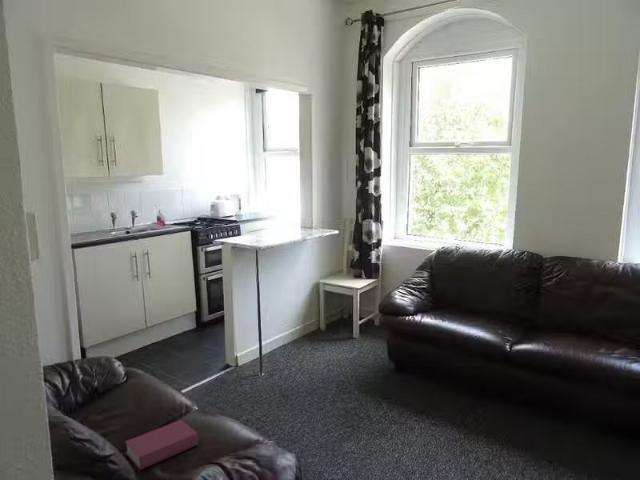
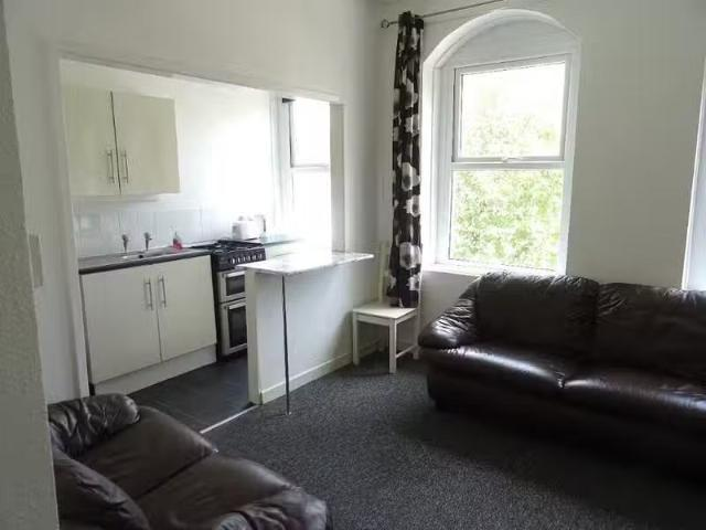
- book [124,419,199,471]
